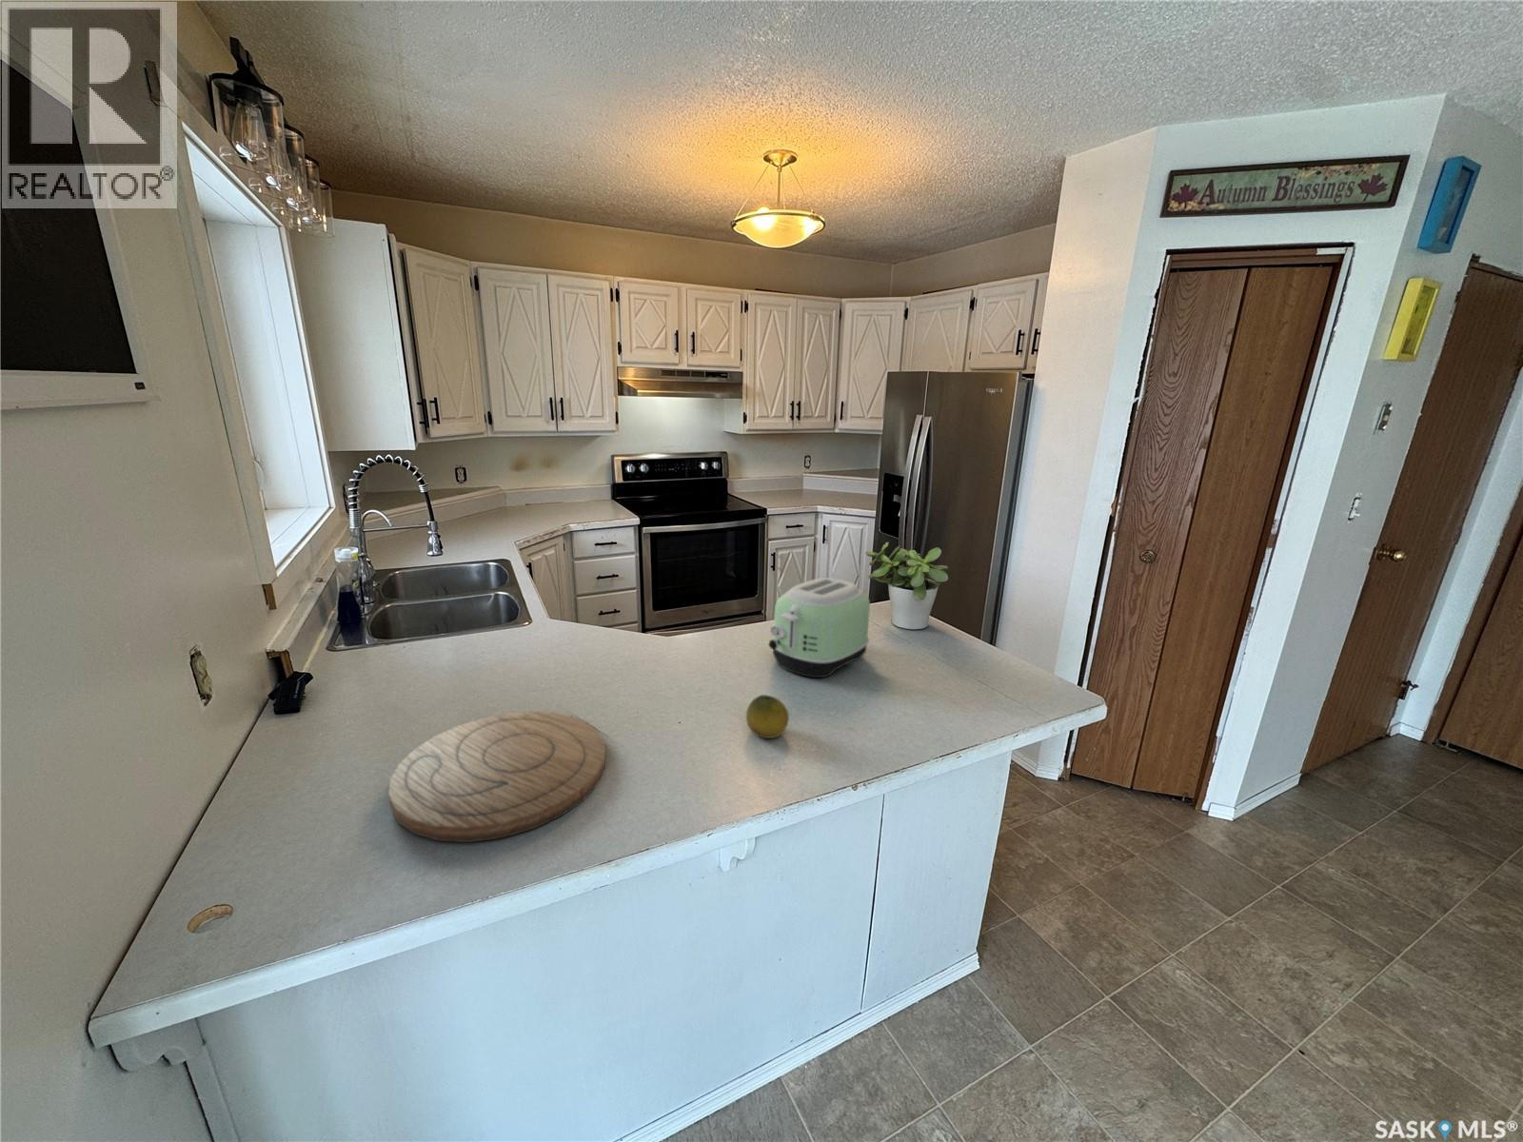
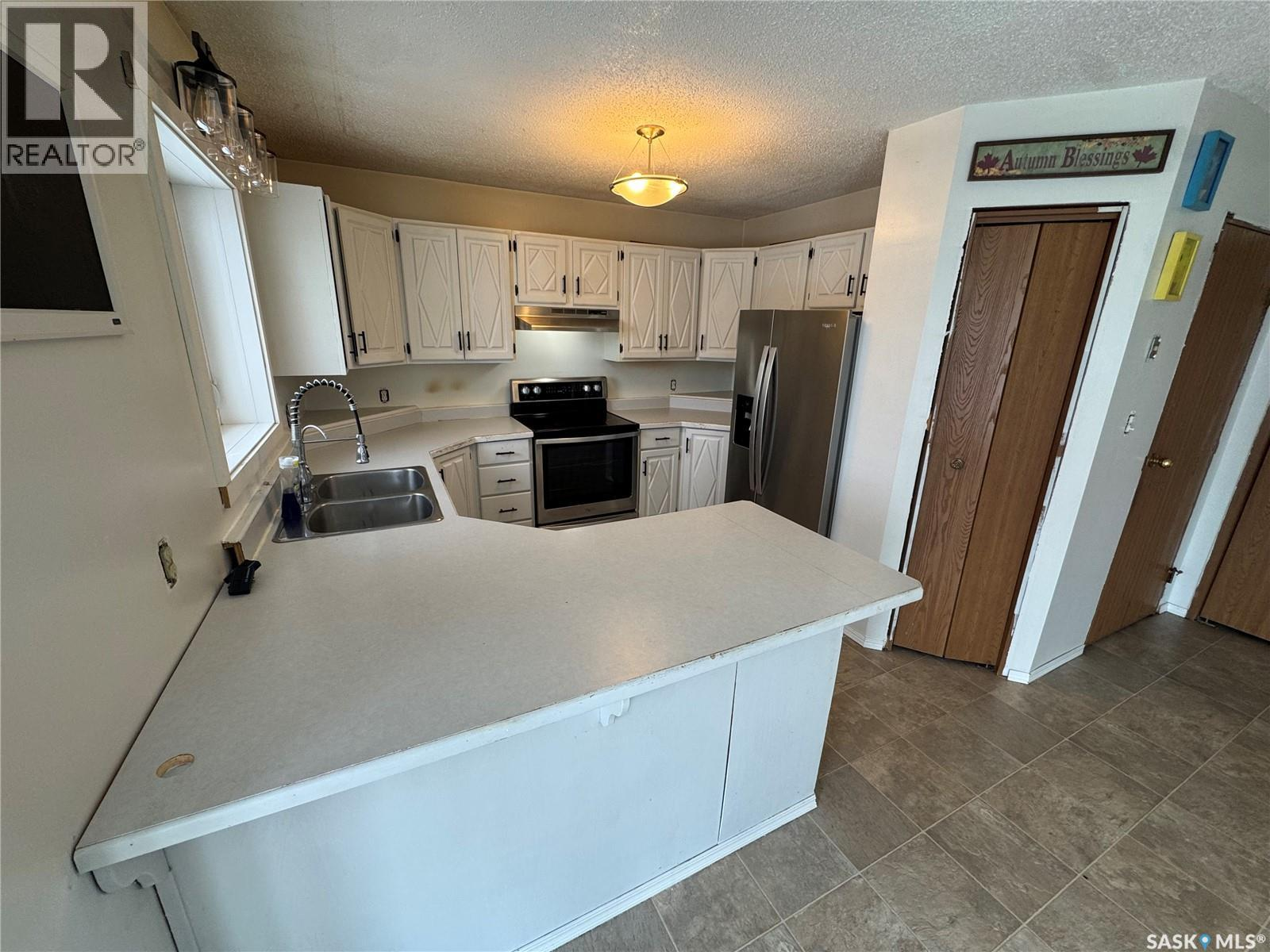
- cutting board [387,711,607,843]
- potted plant [865,541,949,630]
- toaster [769,577,871,679]
- fruit [746,693,790,739]
